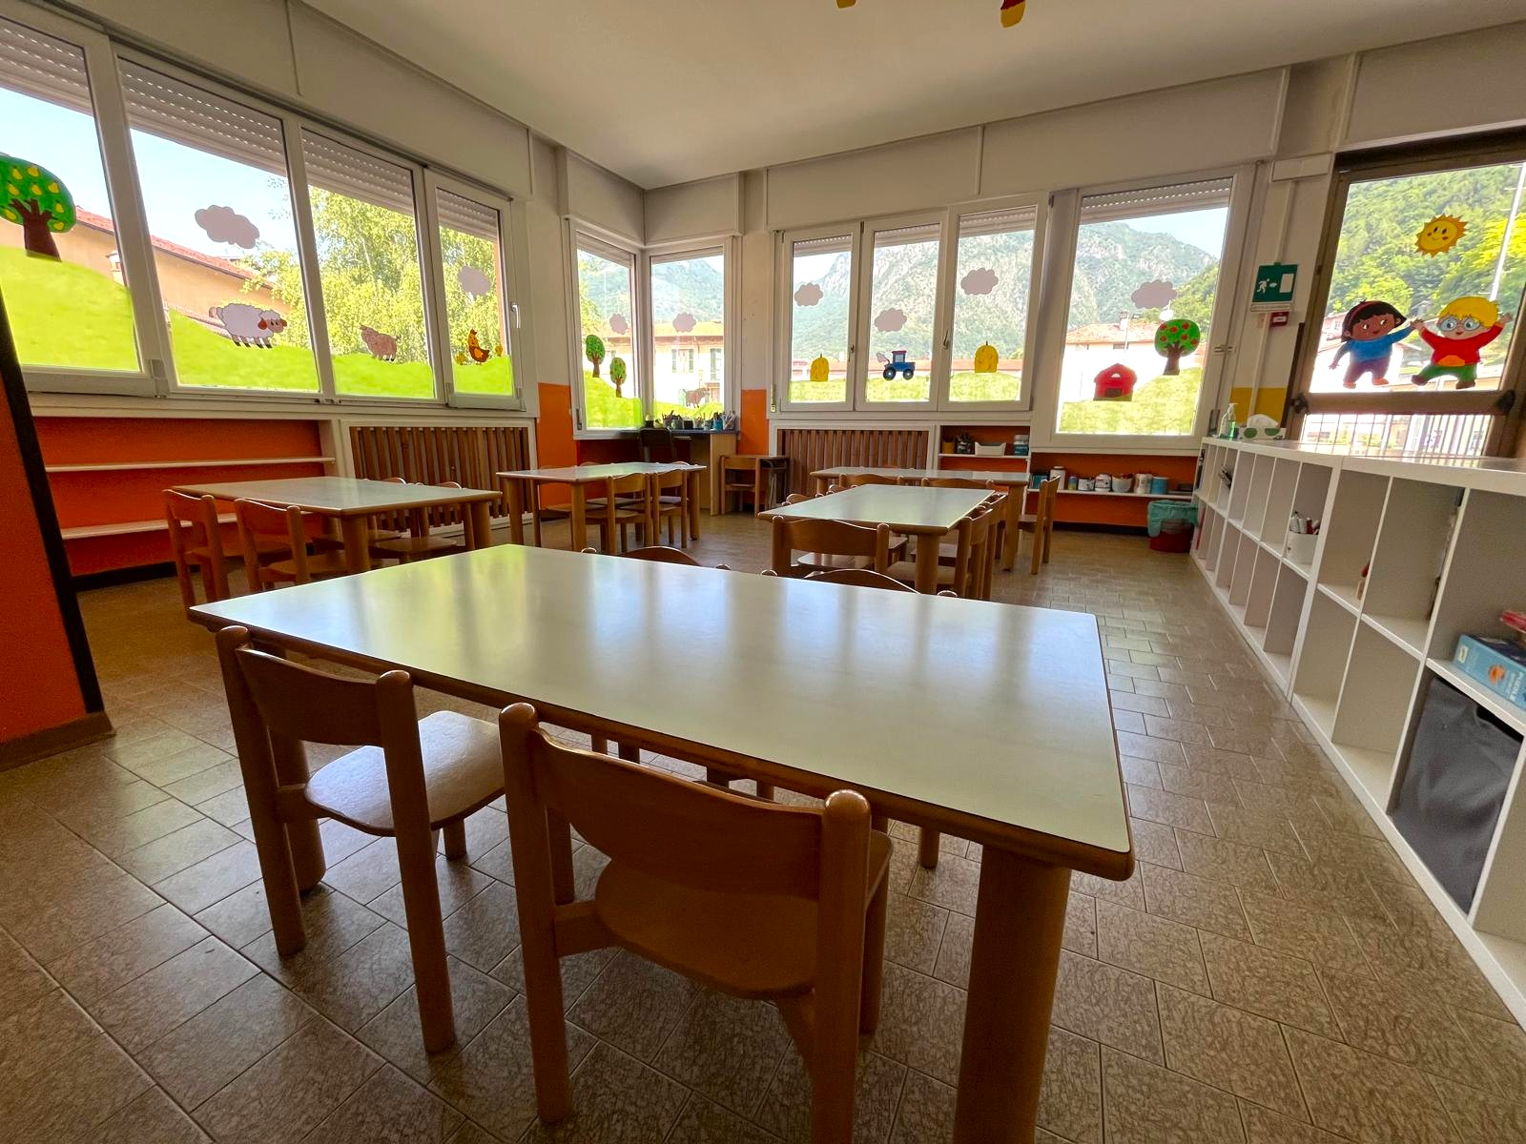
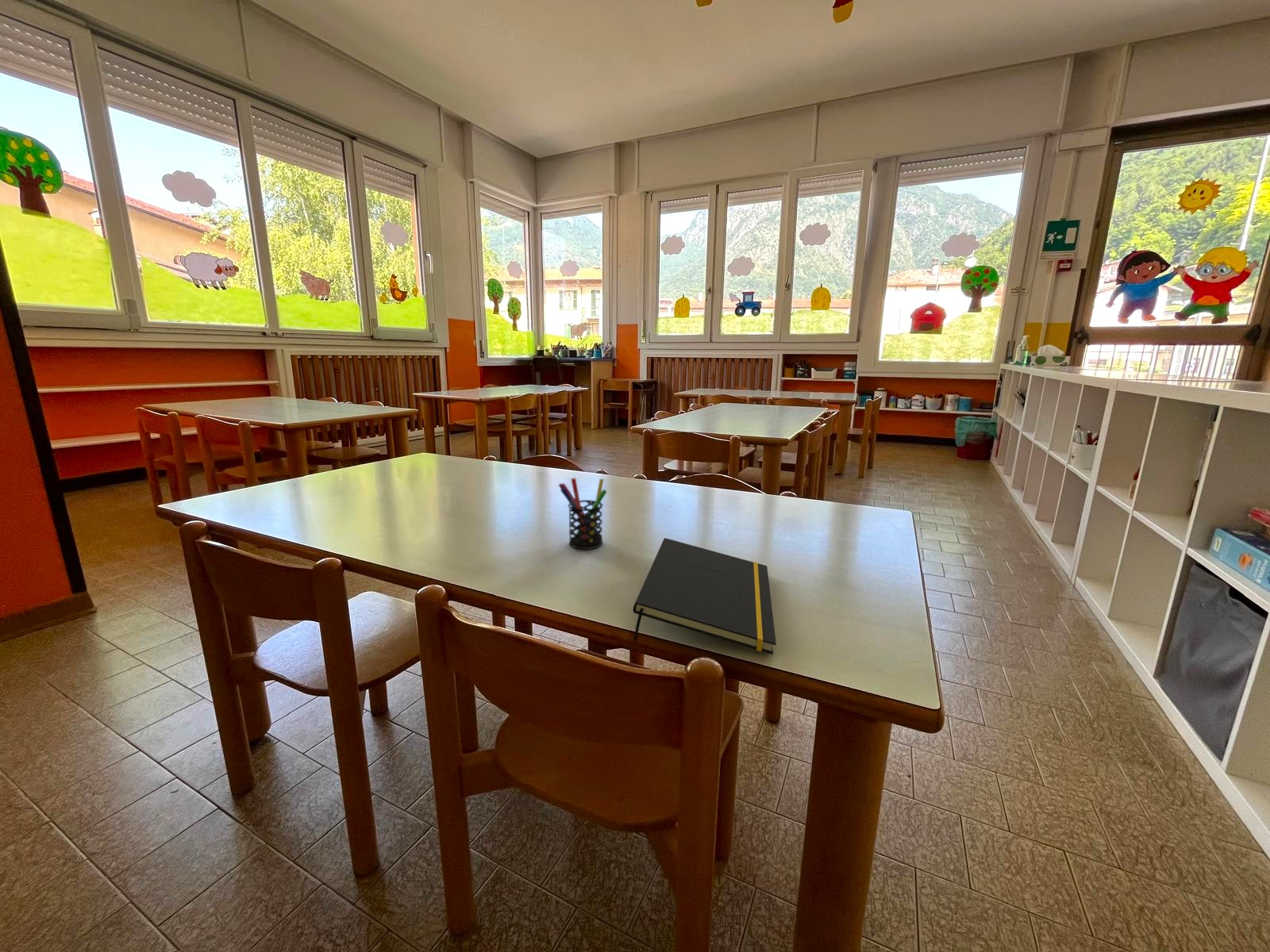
+ pen holder [557,478,607,550]
+ notepad [633,537,777,655]
